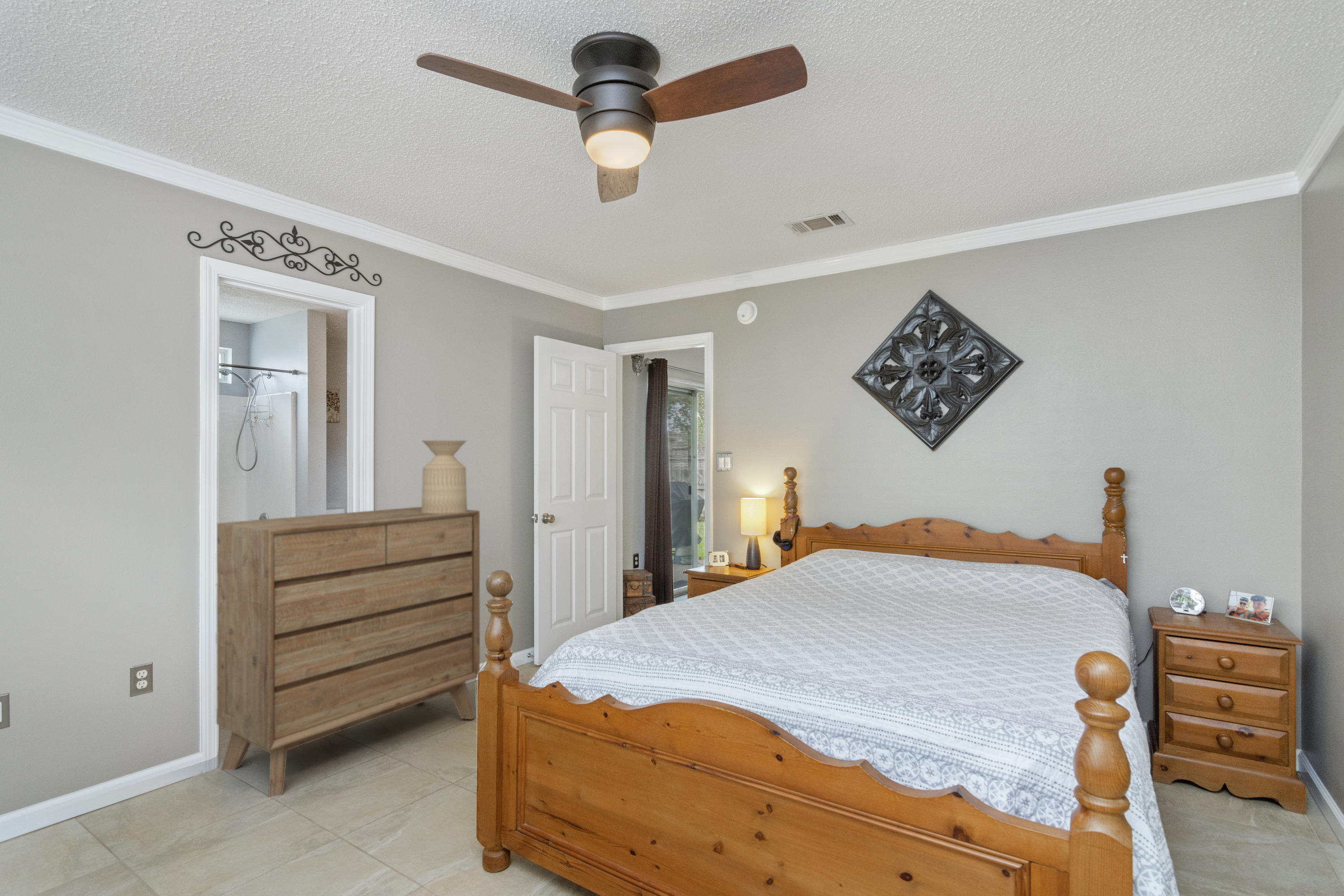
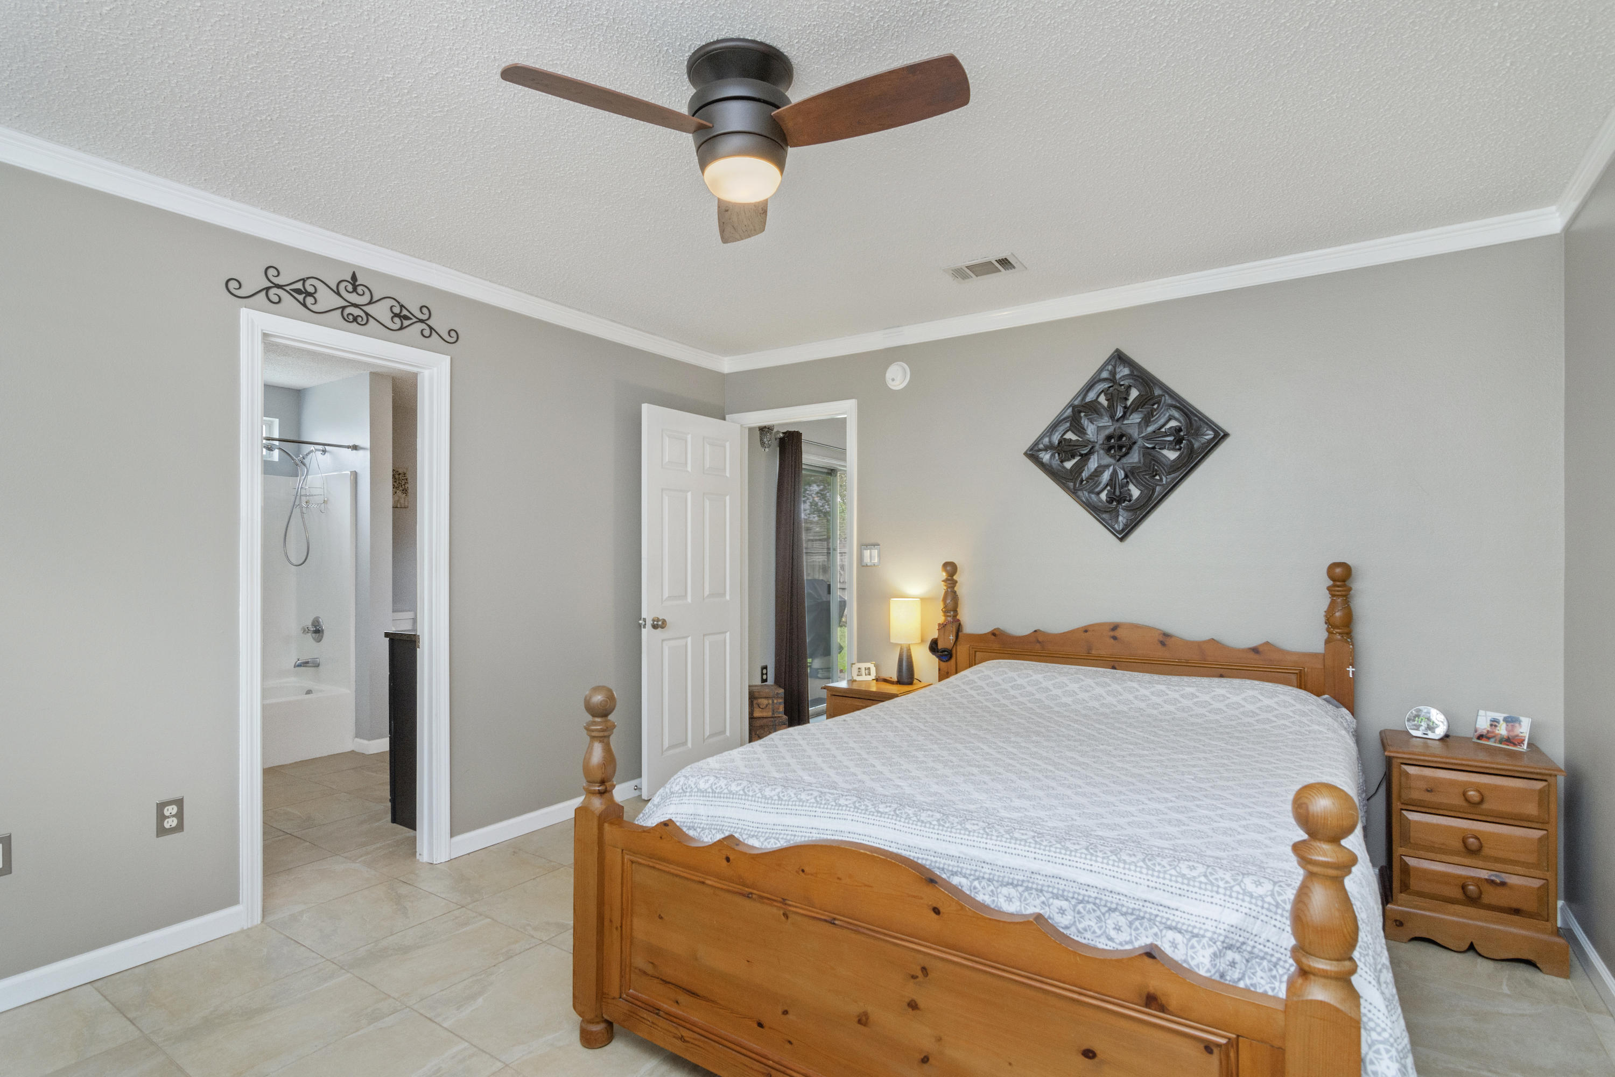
- side table [421,440,468,513]
- dresser [215,506,480,798]
